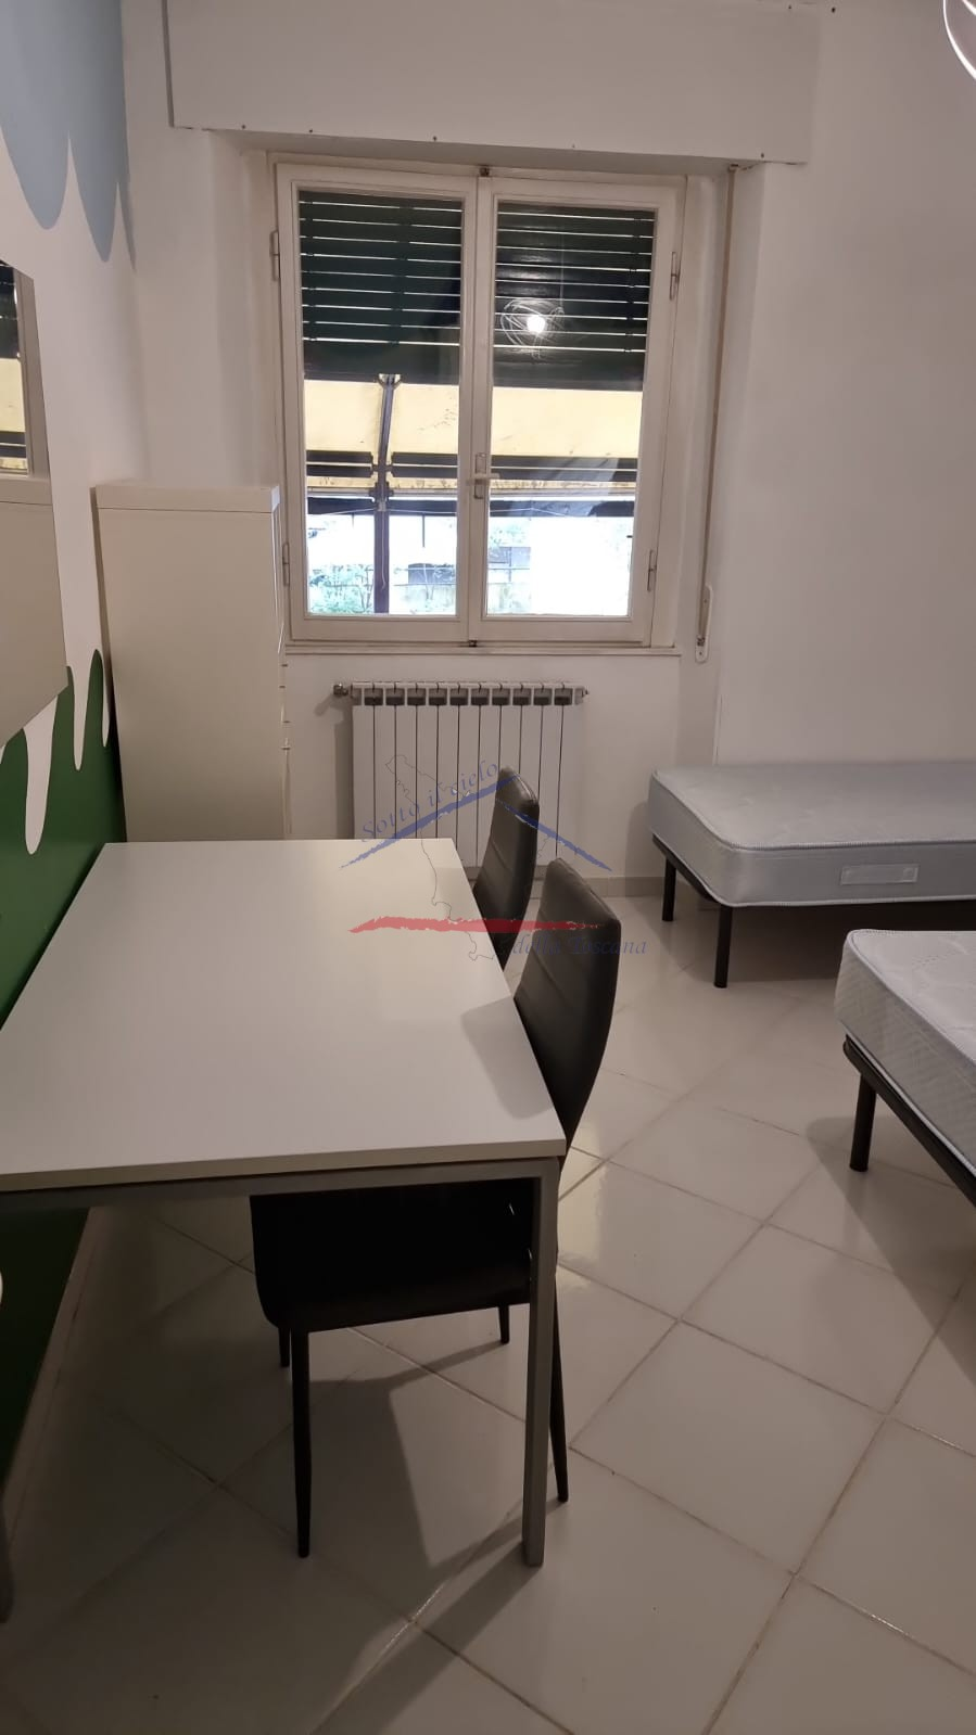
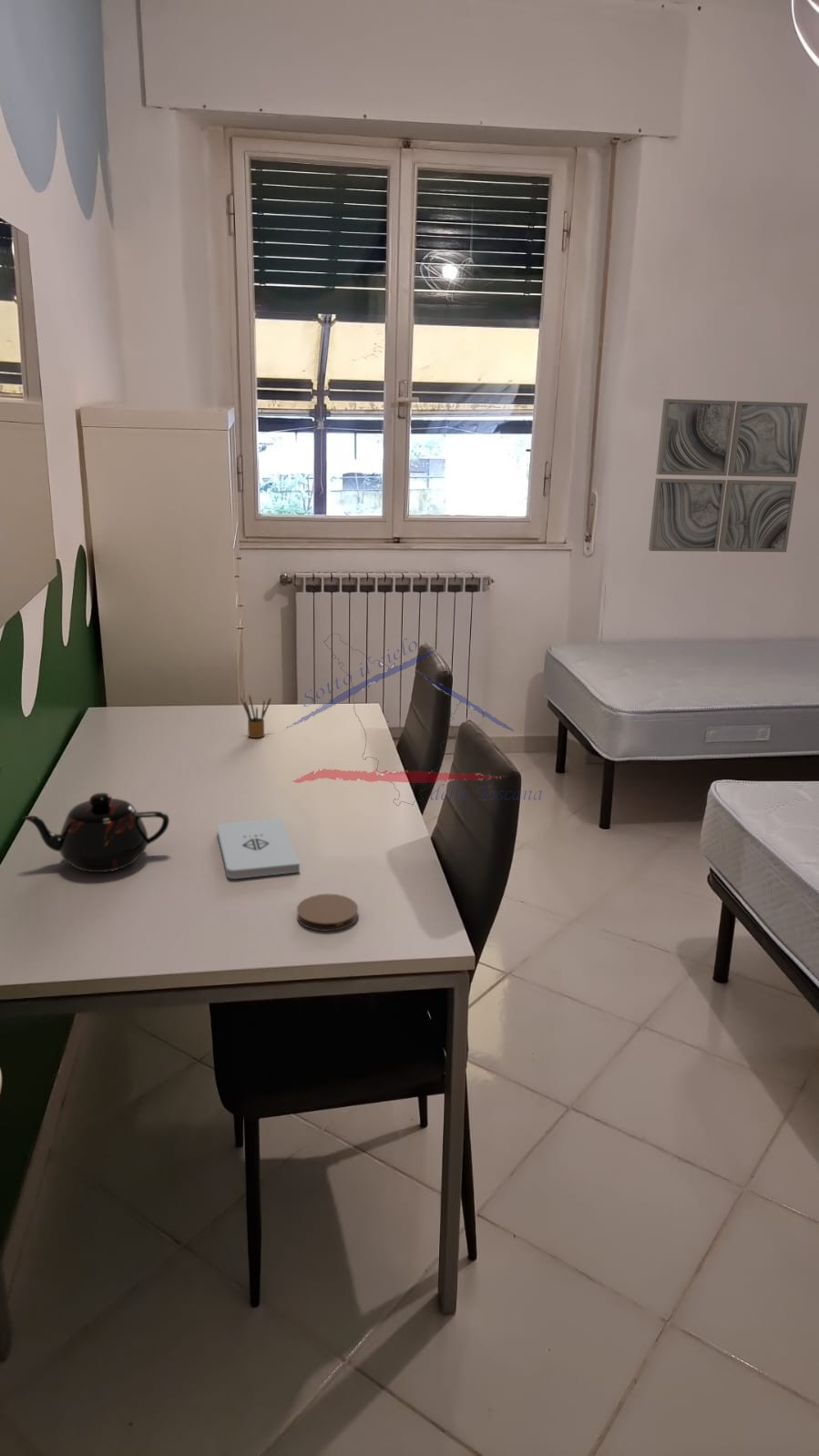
+ coaster [296,893,359,932]
+ pencil box [240,693,272,738]
+ wall art [648,398,809,553]
+ notepad [216,818,301,880]
+ teapot [22,792,170,873]
